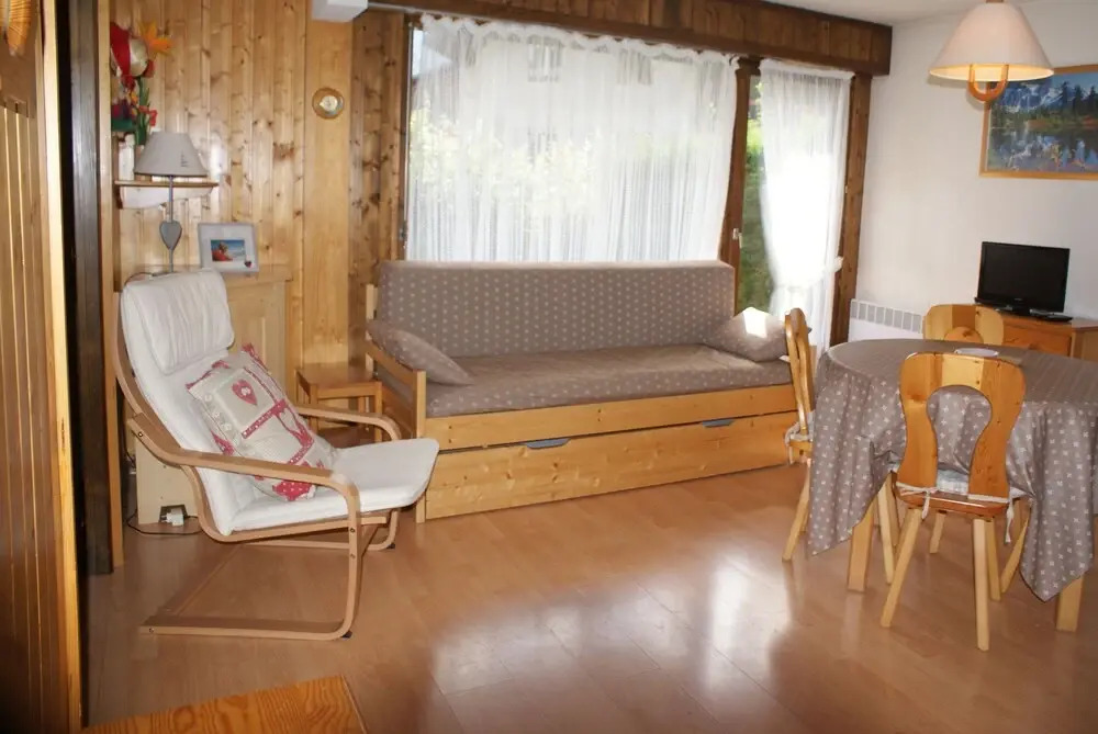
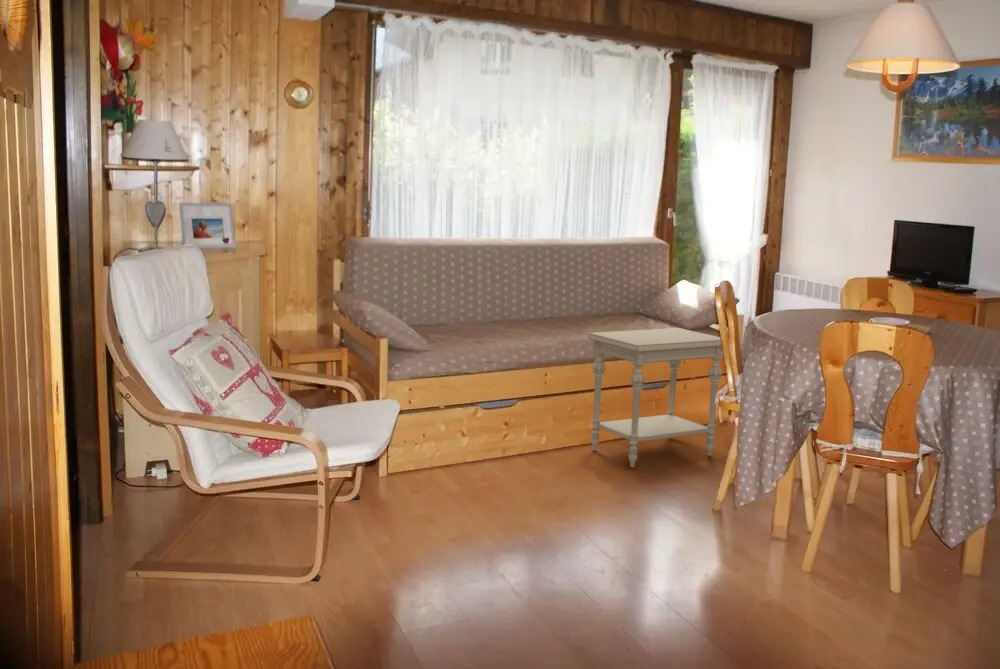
+ side table [587,327,724,468]
